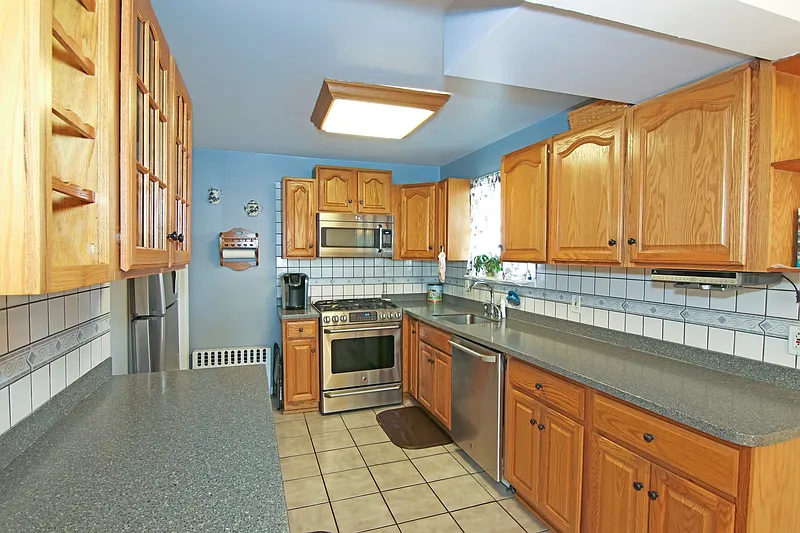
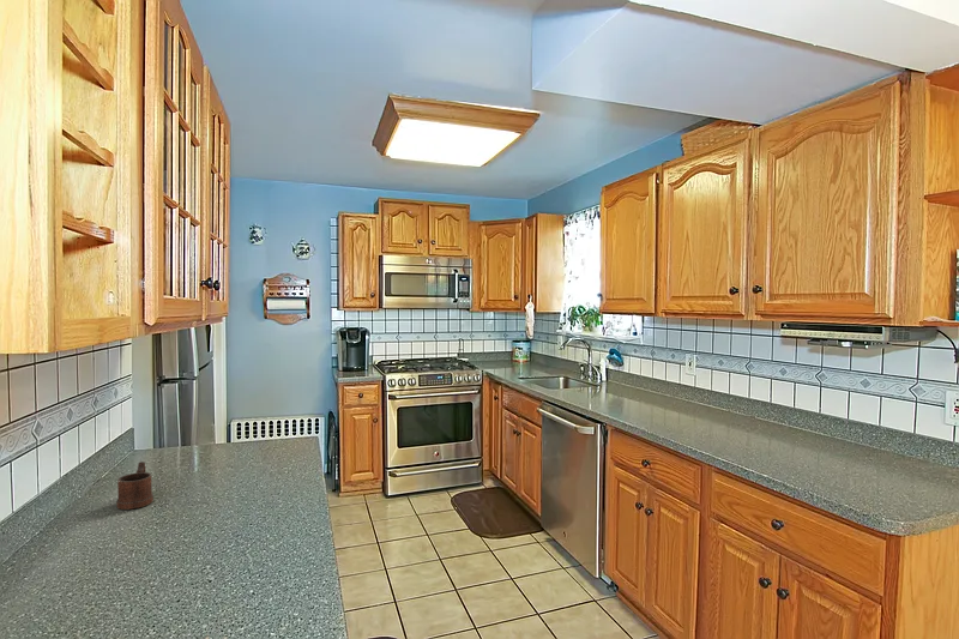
+ mug [115,460,155,511]
